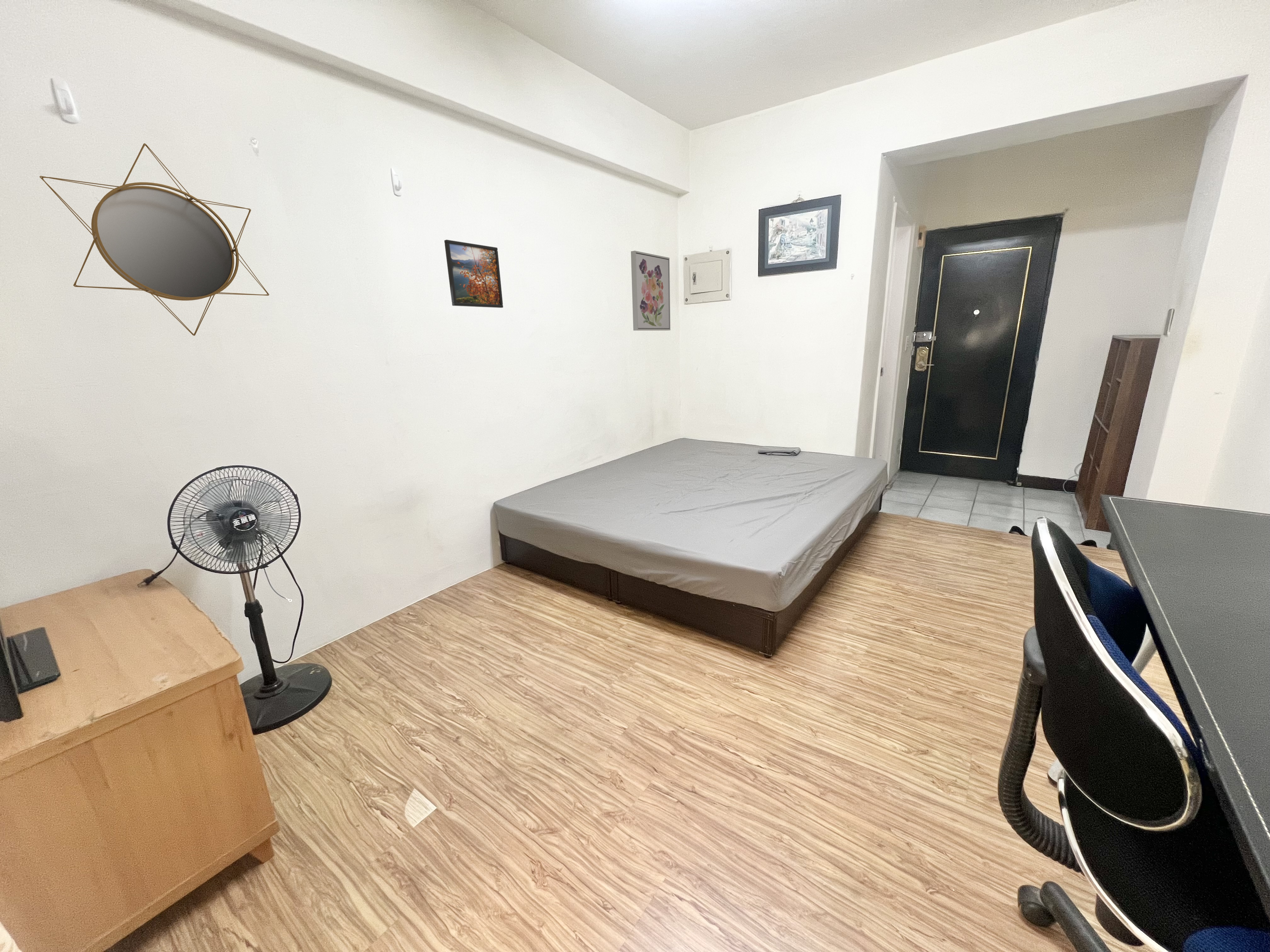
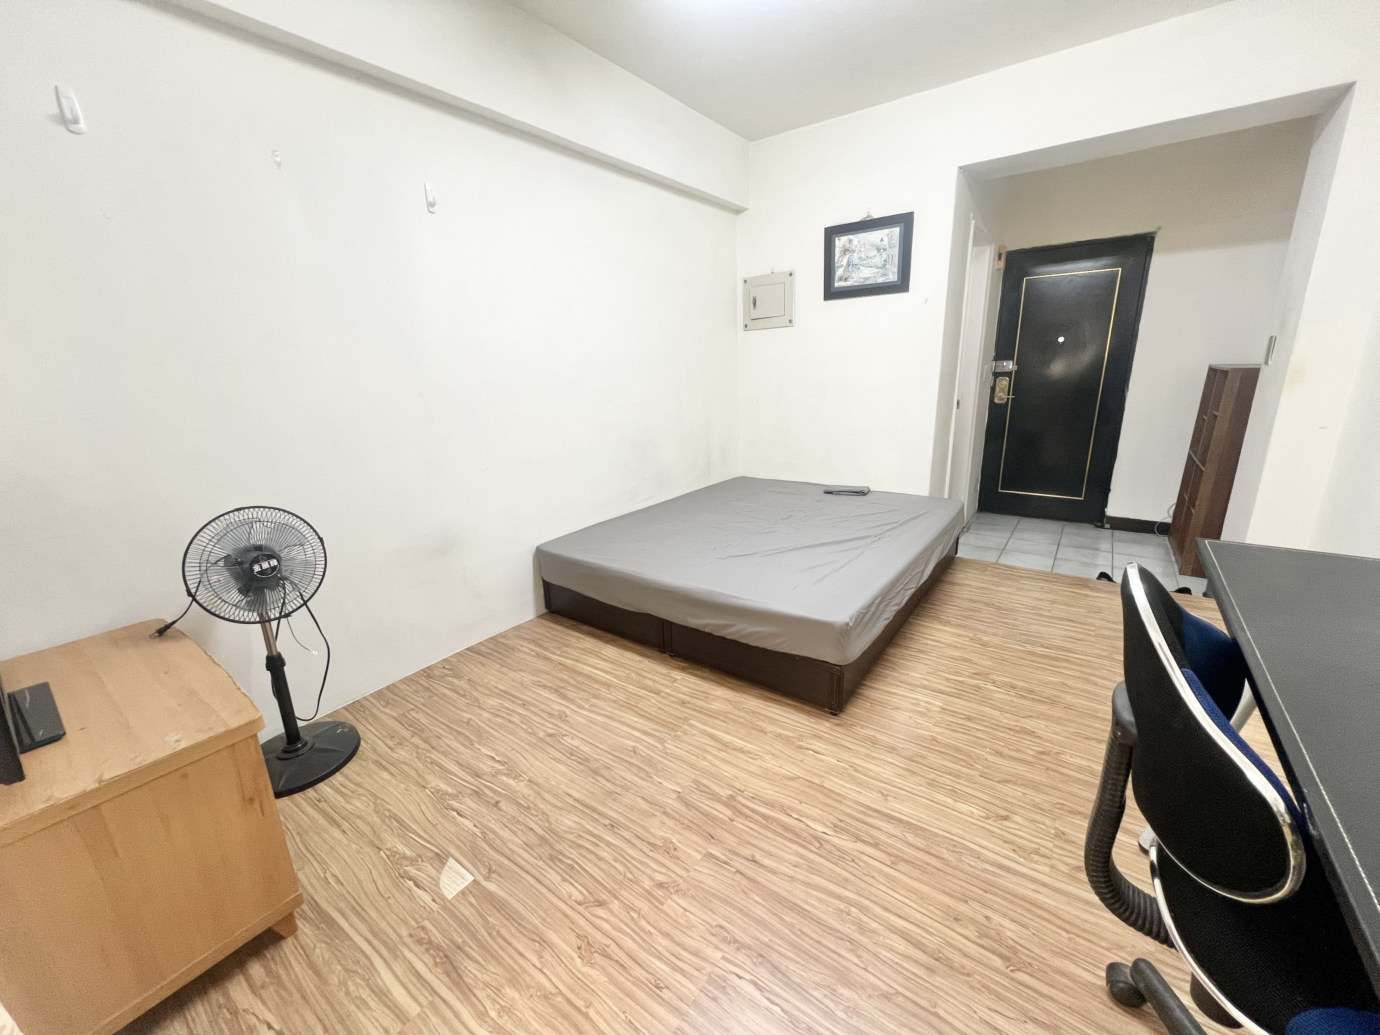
- home mirror [39,143,270,336]
- wall art [631,250,671,331]
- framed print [444,239,504,308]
